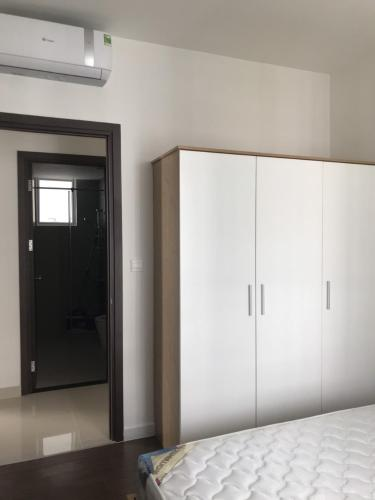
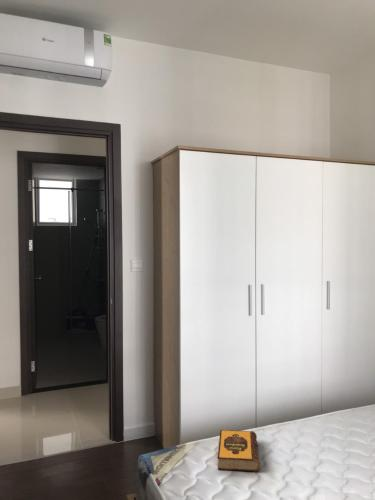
+ hardback book [217,429,261,472]
